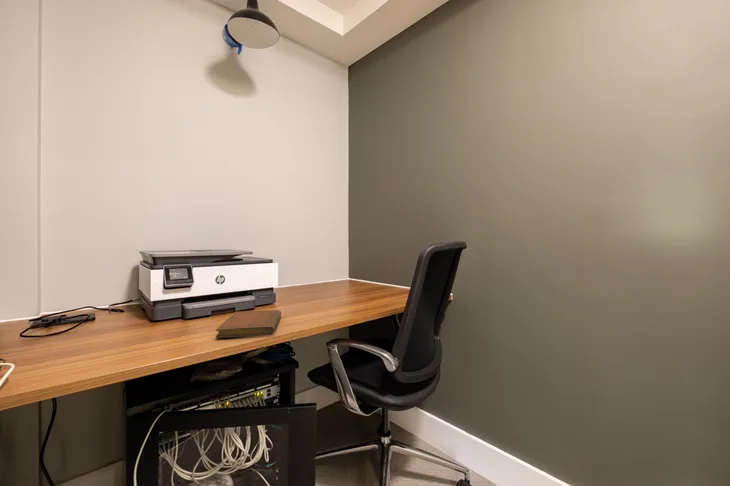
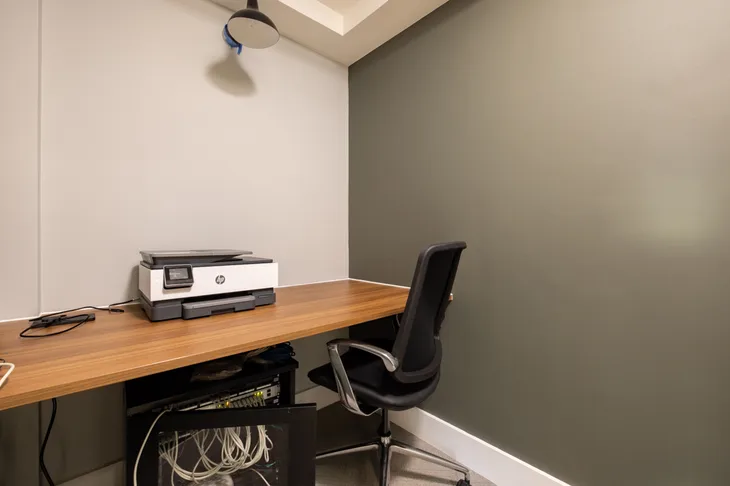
- notebook [215,309,282,339]
